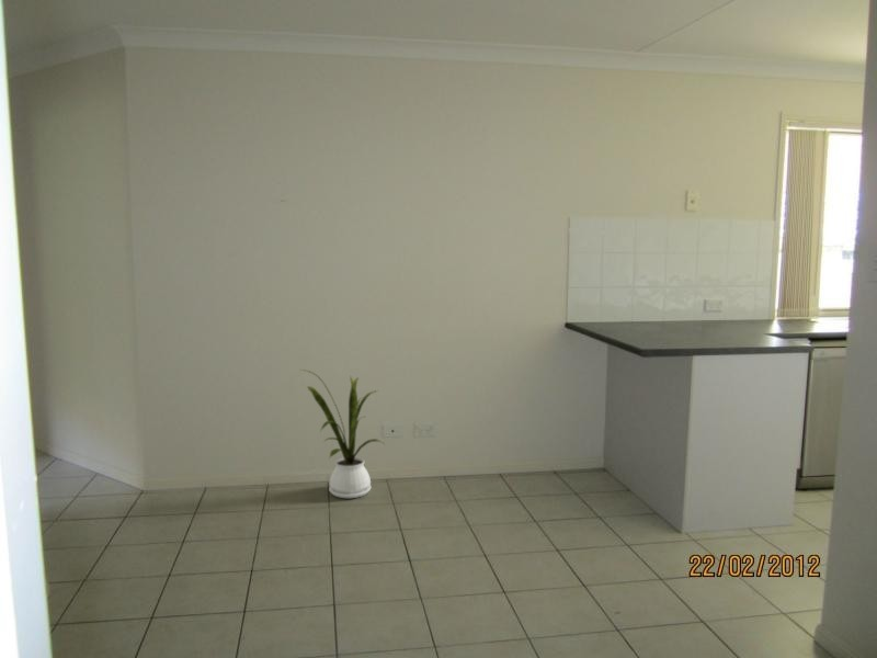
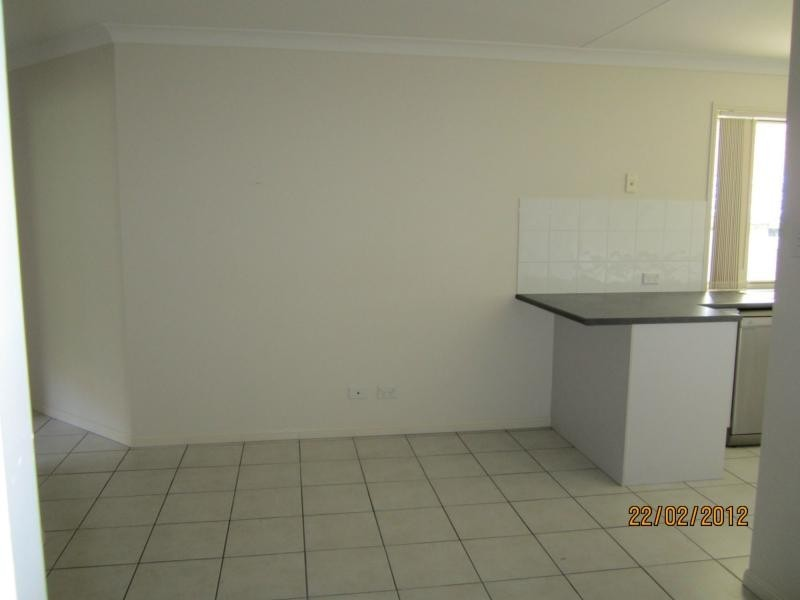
- house plant [300,368,384,499]
